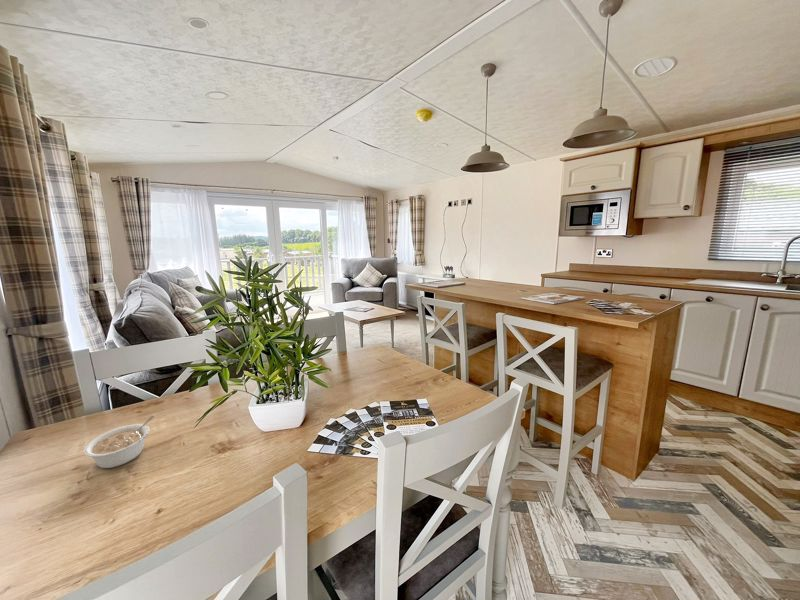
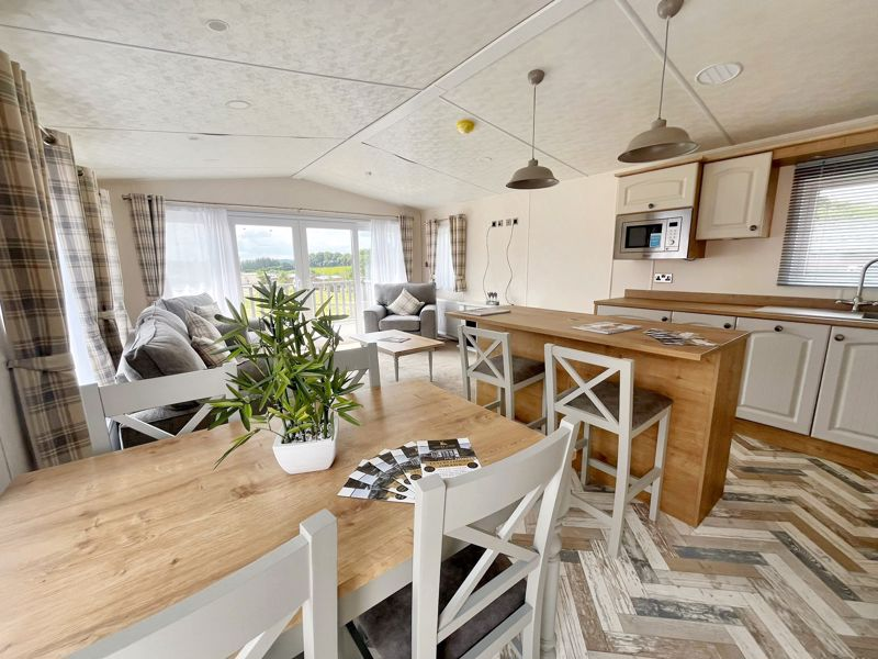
- legume [83,415,156,469]
